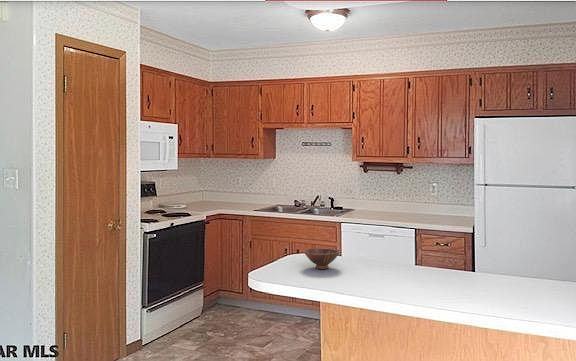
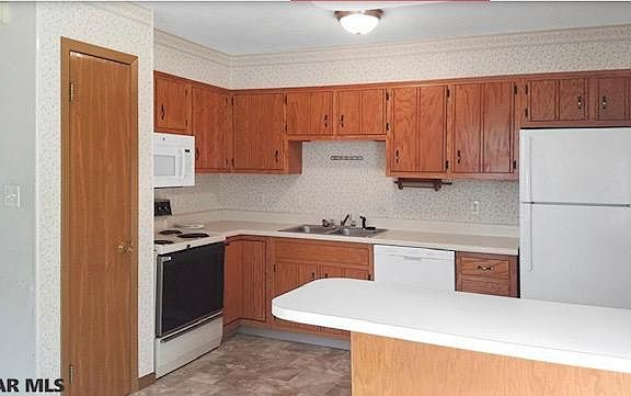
- bowl [302,247,341,270]
